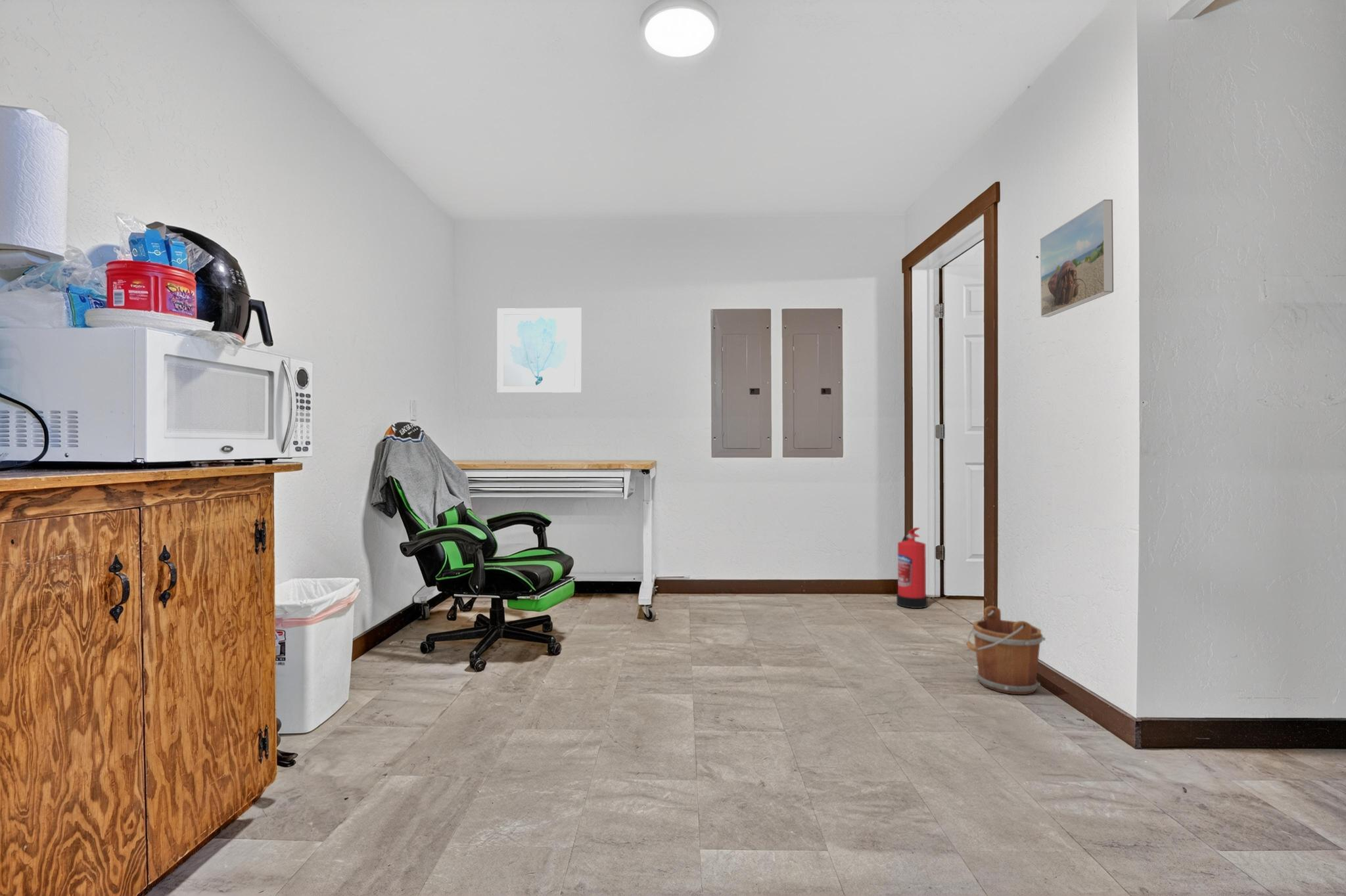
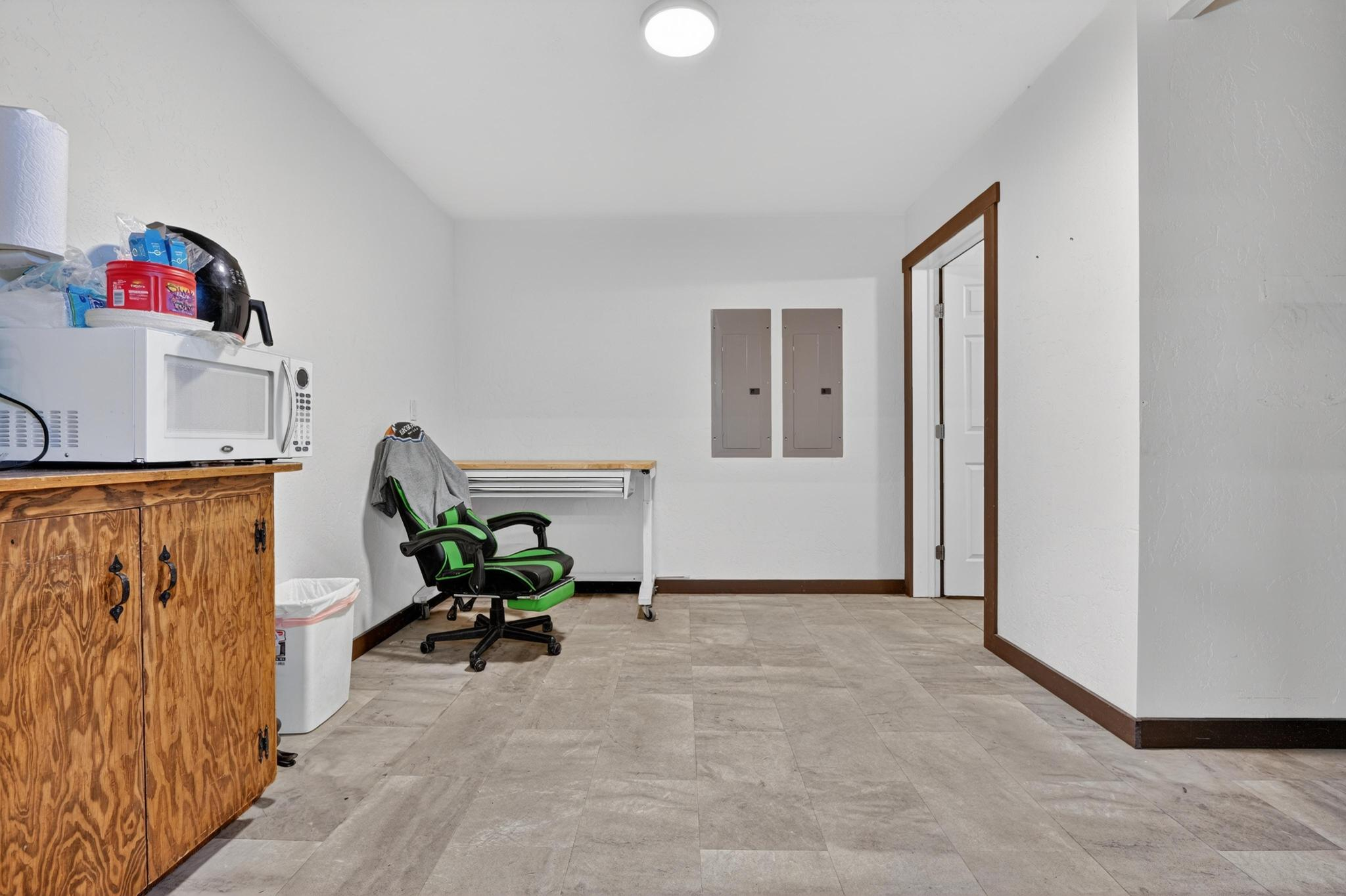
- fire extinguisher [896,527,928,609]
- bucket [965,606,1046,695]
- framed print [1040,199,1114,318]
- wall art [497,307,582,393]
